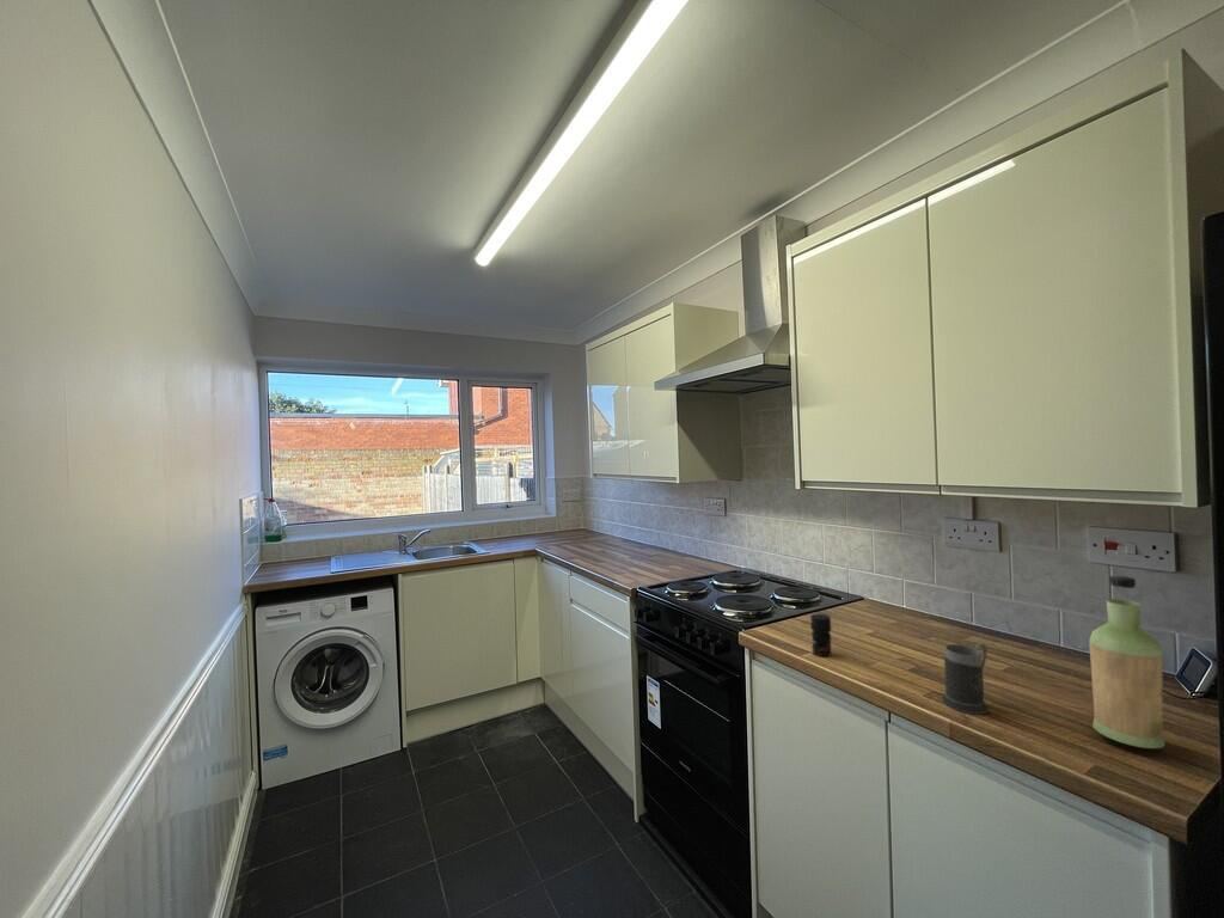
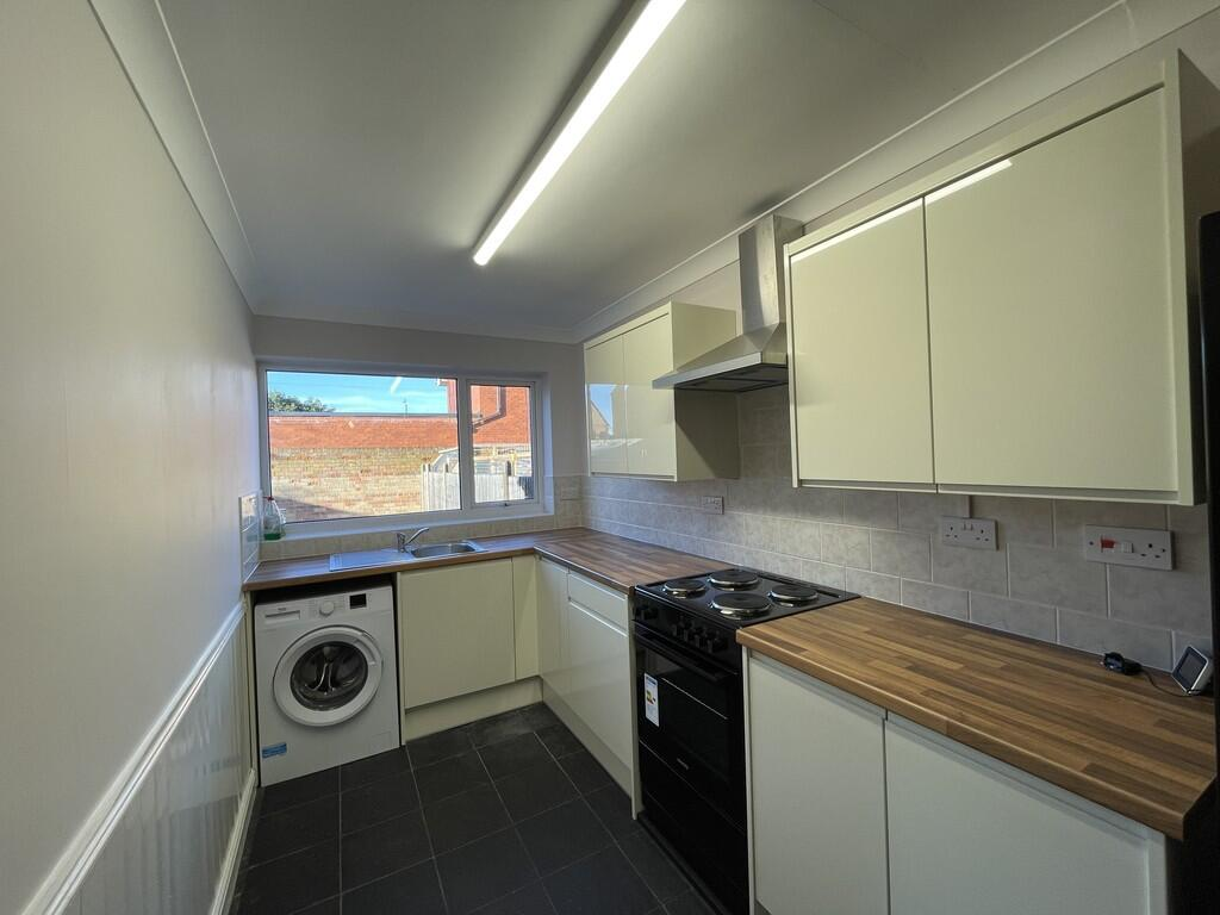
- mug [941,642,990,715]
- jar [809,612,833,657]
- bottle [1088,575,1167,749]
